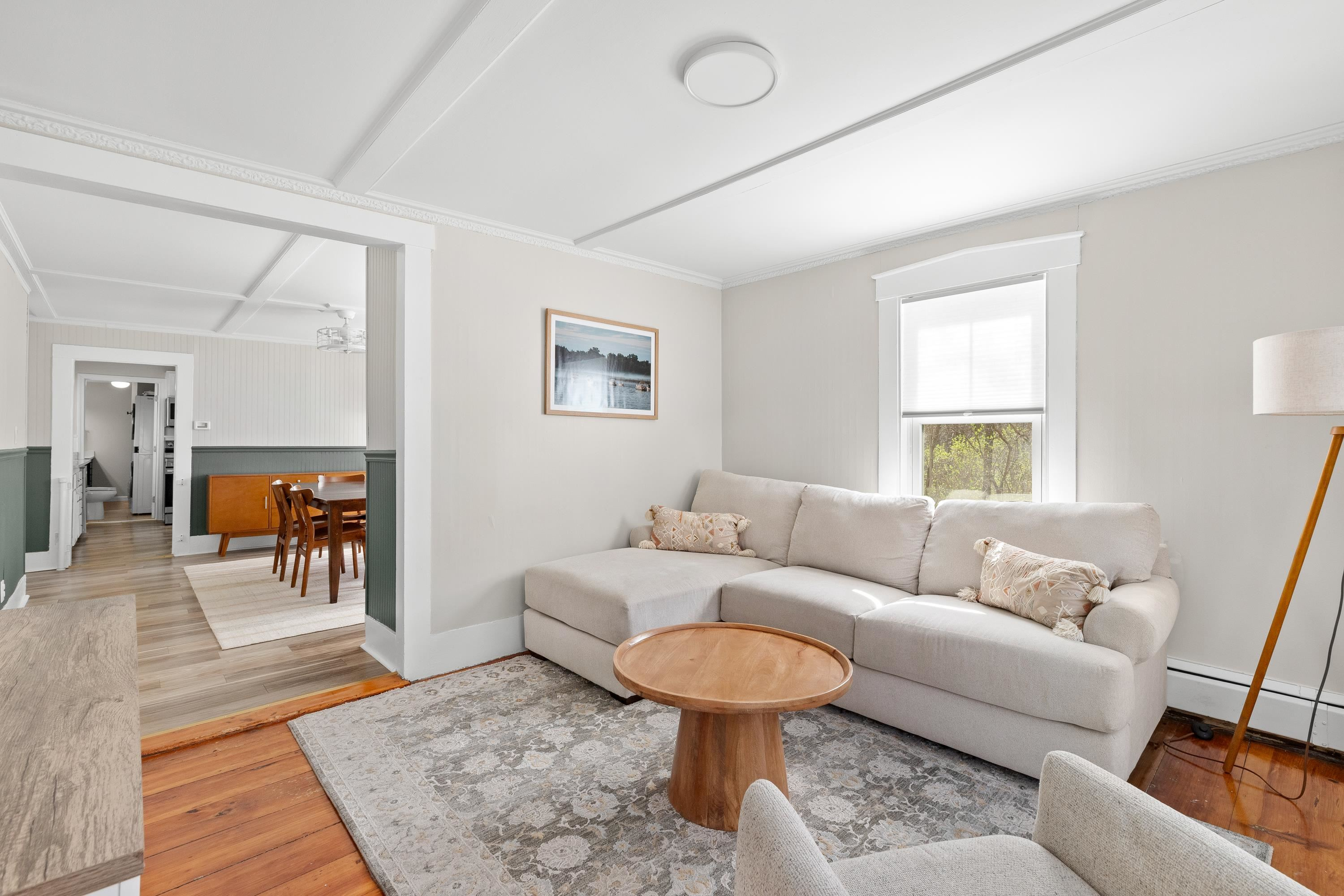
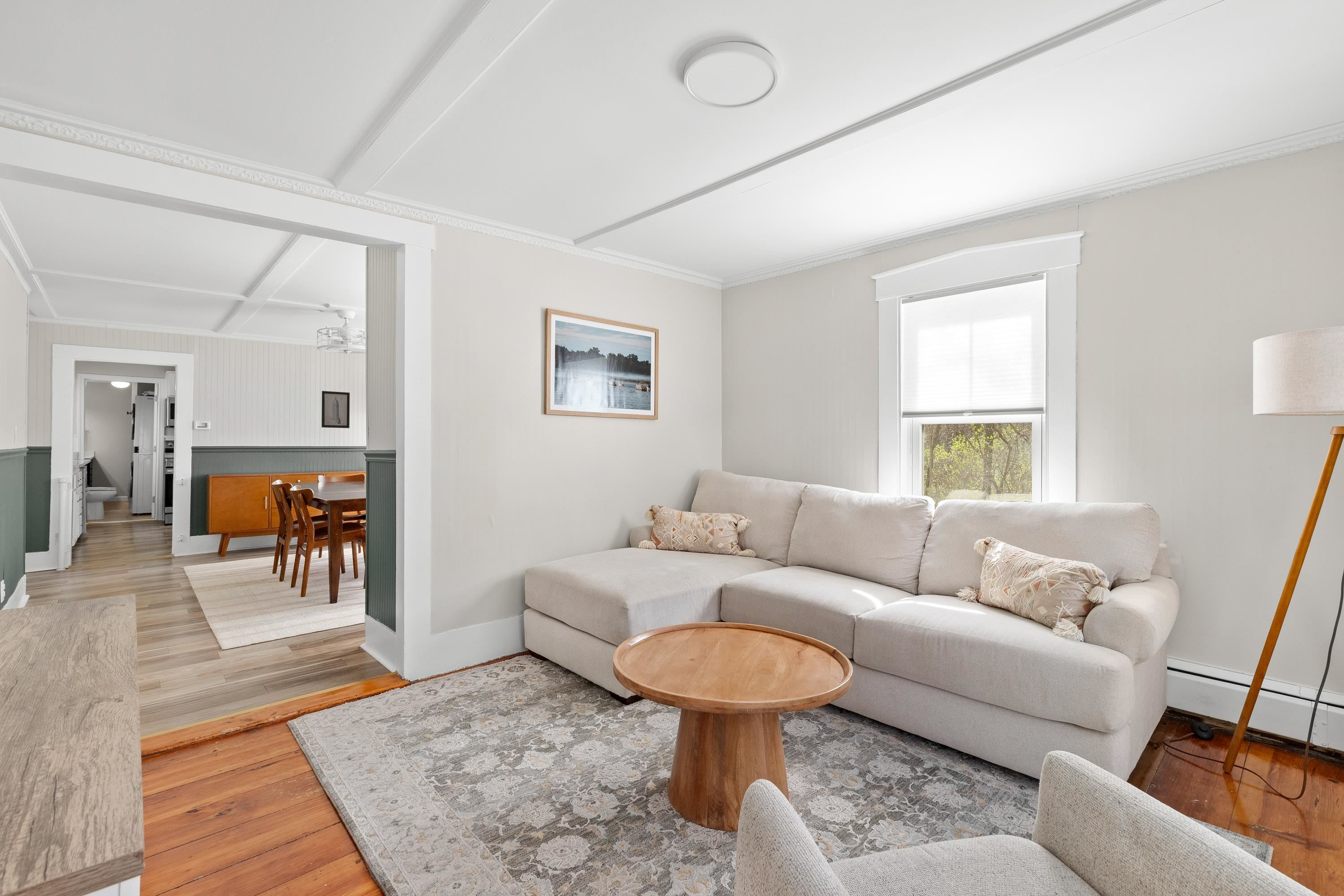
+ wall art [321,391,350,429]
